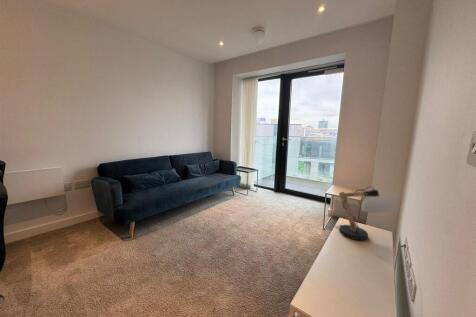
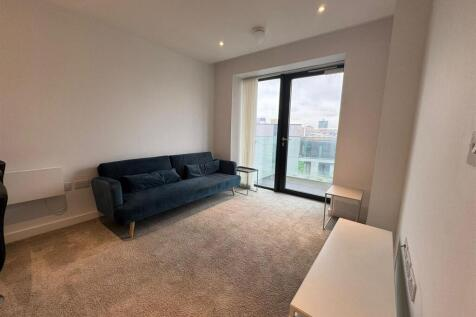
- desk lamp [333,185,396,241]
